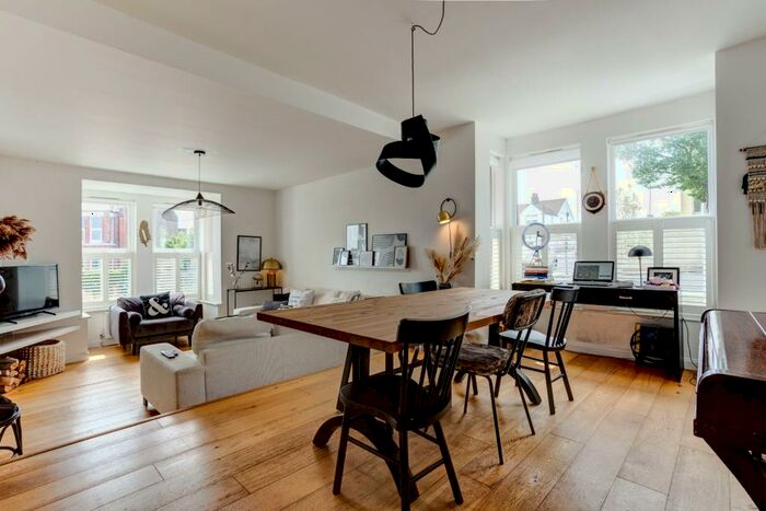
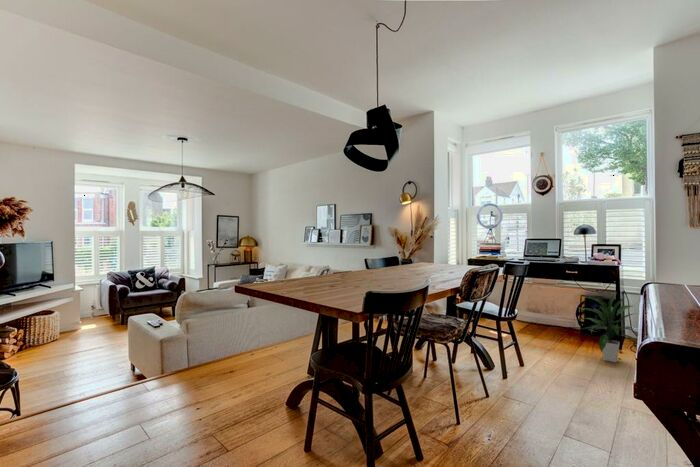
+ indoor plant [578,291,638,363]
